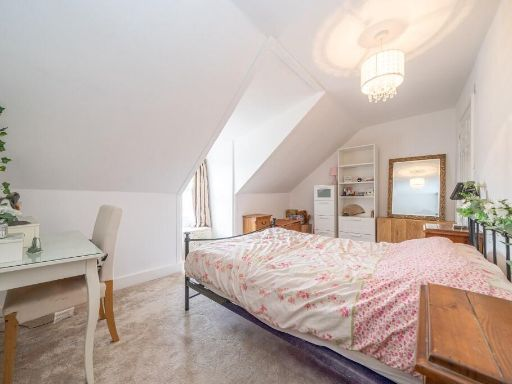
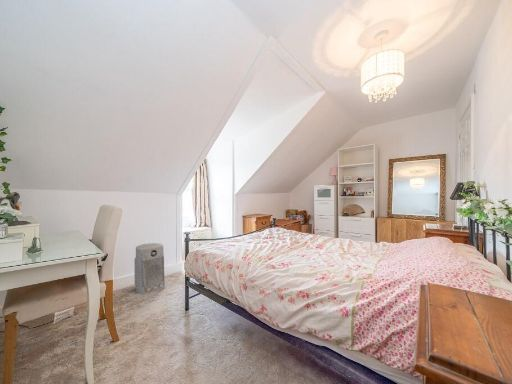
+ air purifier [133,242,166,295]
